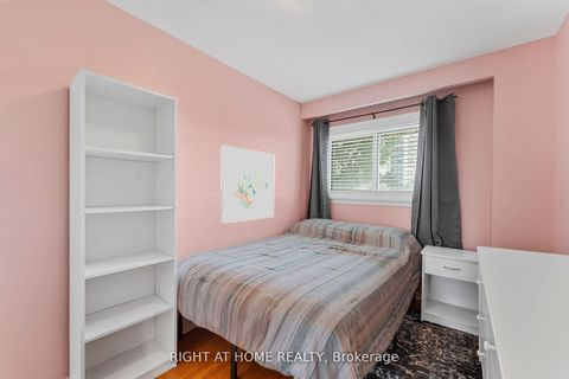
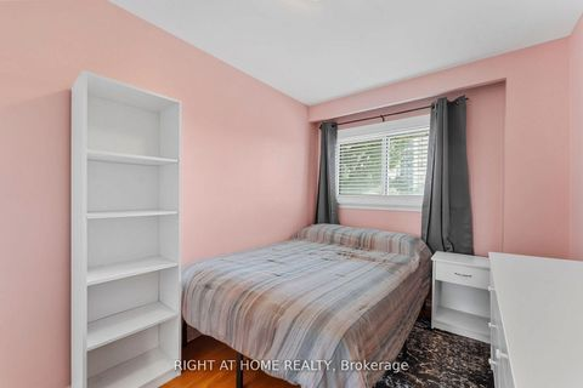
- wall art [219,144,275,225]
